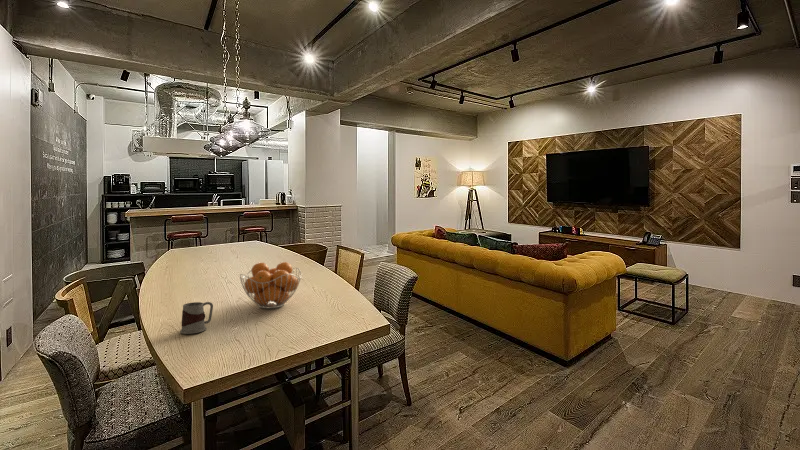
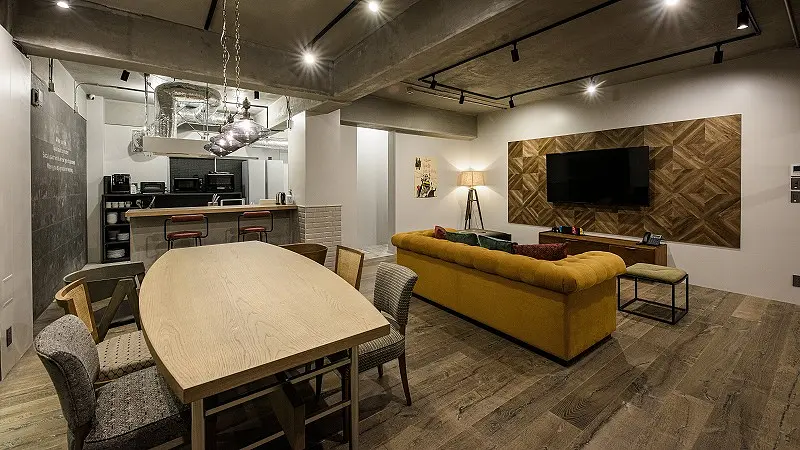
- fruit basket [239,261,302,309]
- mug [179,301,214,335]
